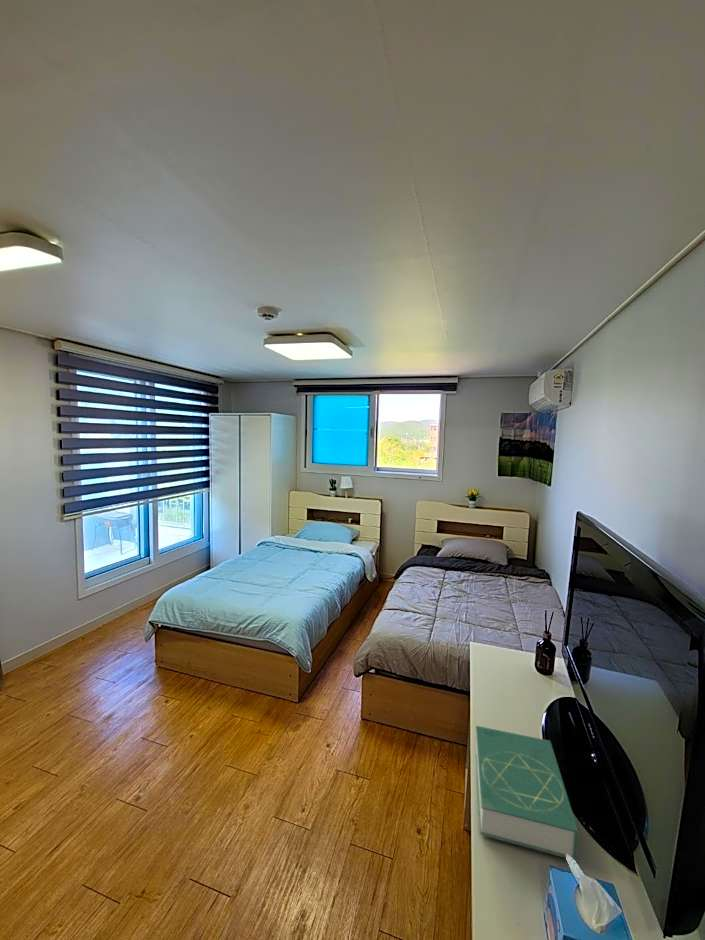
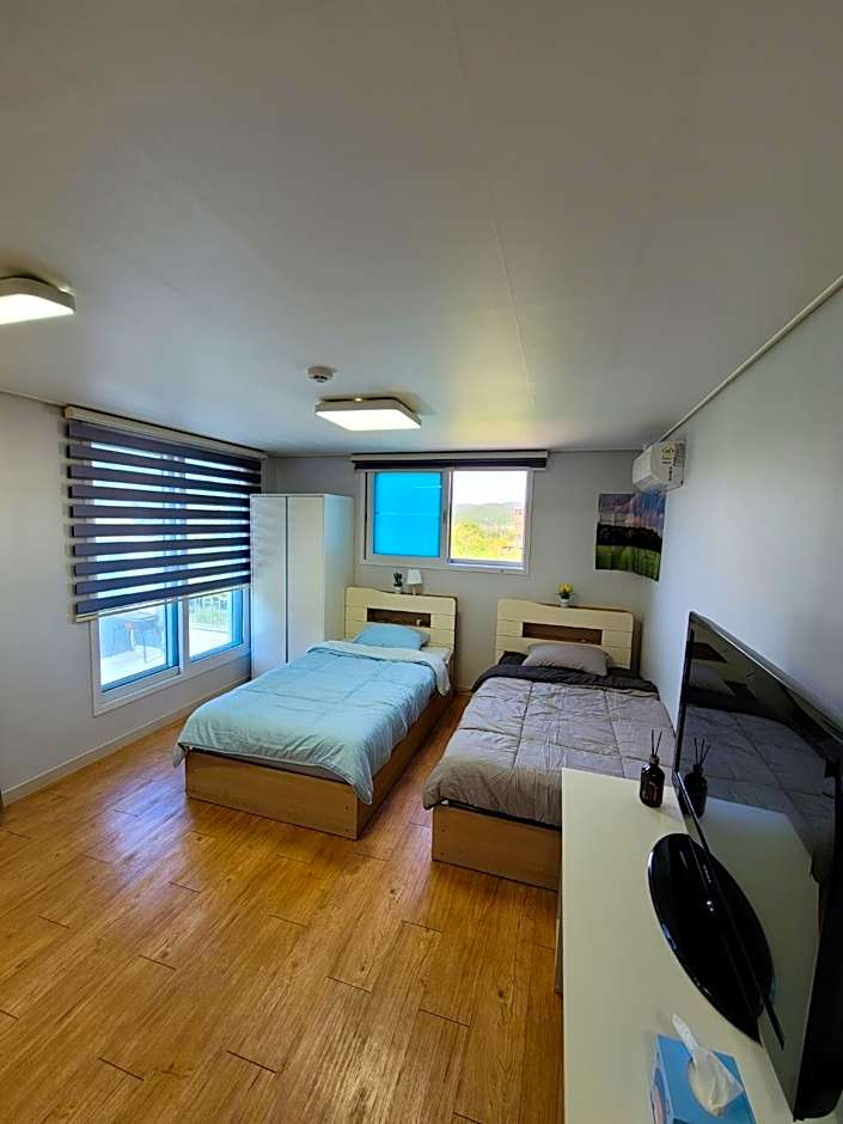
- book [474,725,579,861]
